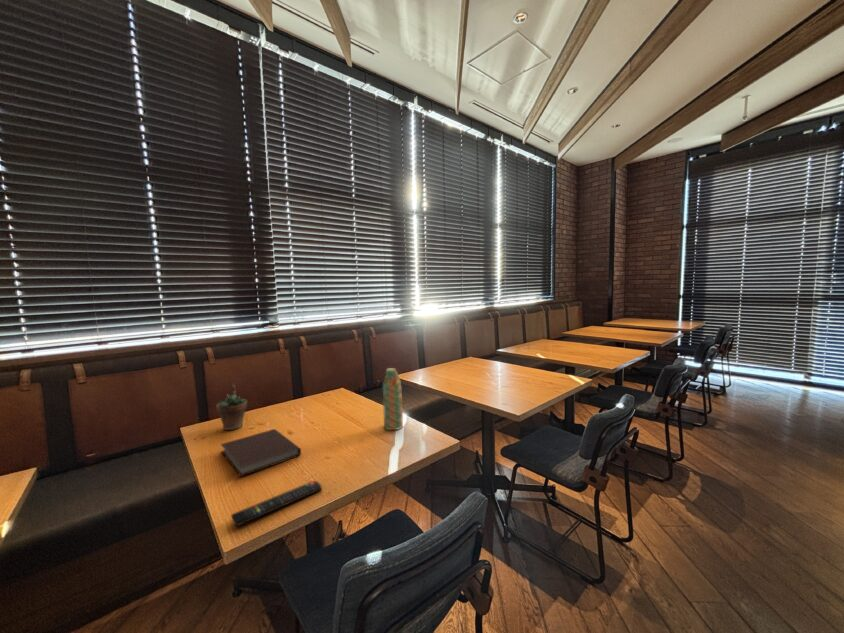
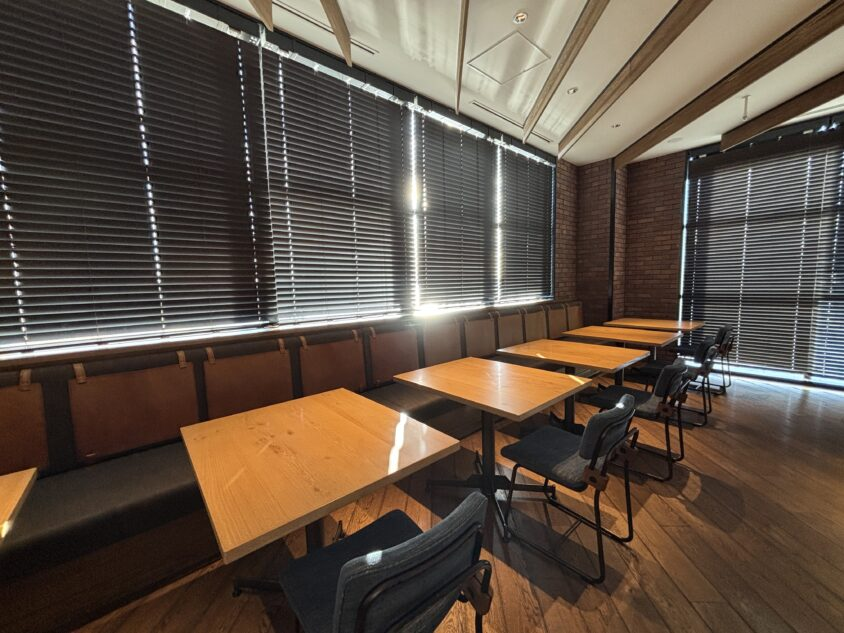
- water bottle [382,367,404,431]
- succulent plant [215,382,248,431]
- remote control [230,480,323,527]
- notebook [220,428,302,478]
